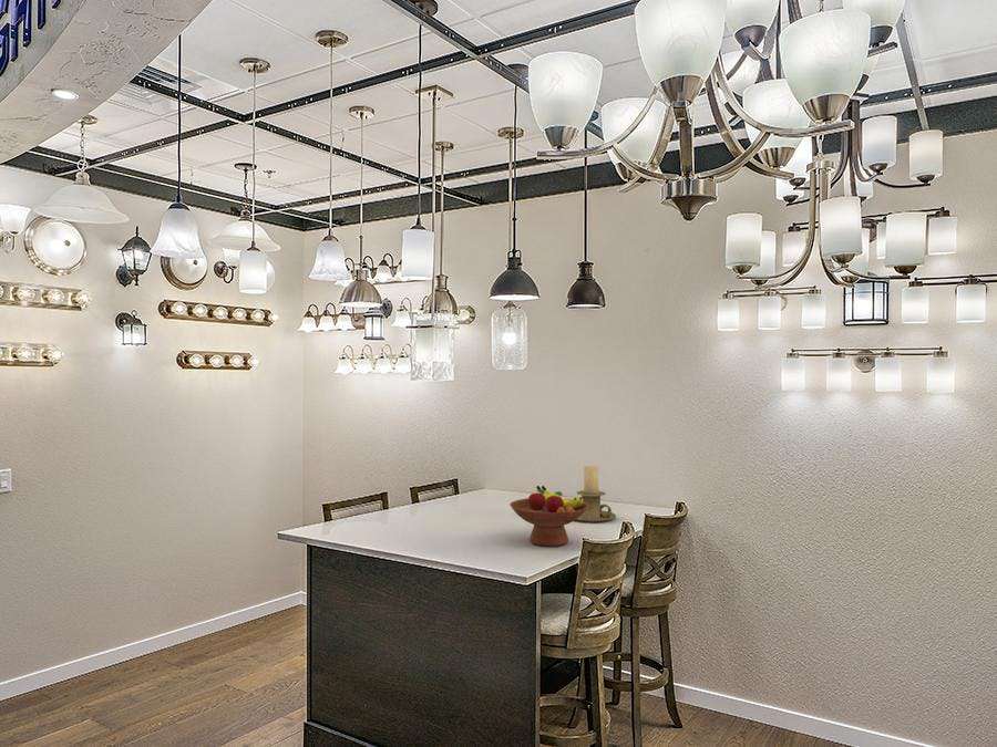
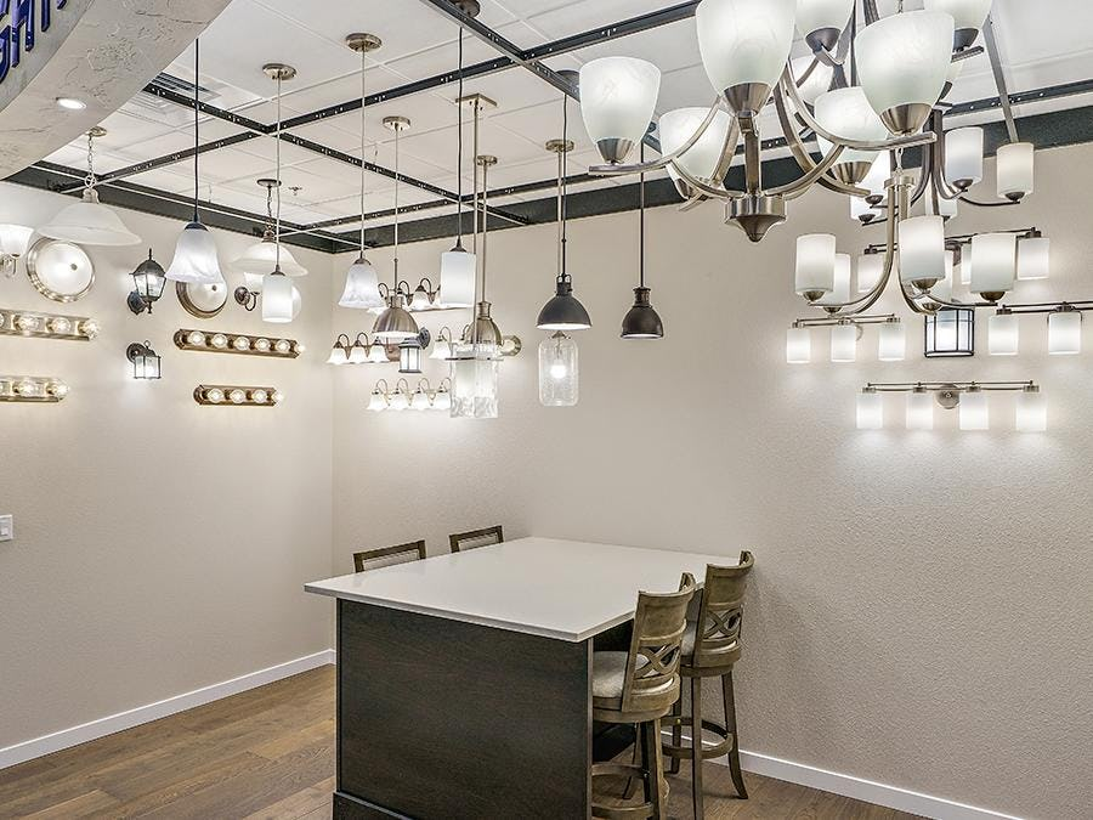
- candle holder [575,465,617,523]
- fruit bowl [508,485,588,548]
